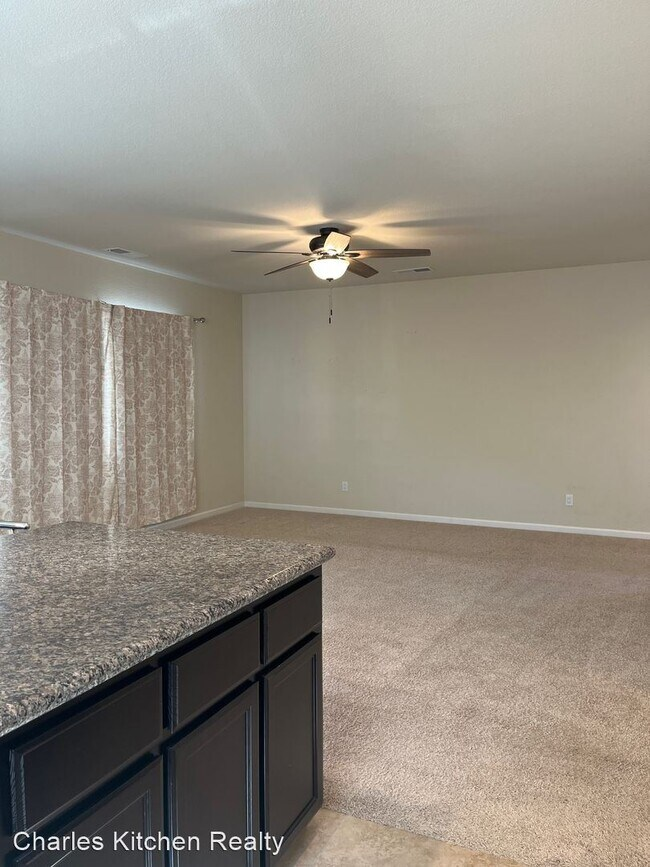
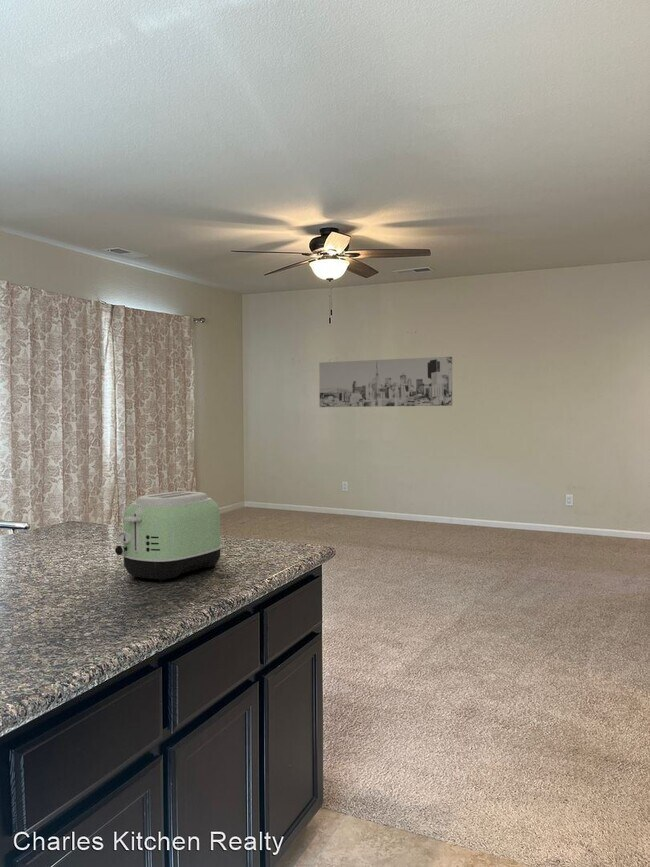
+ toaster [114,490,223,582]
+ wall art [318,356,453,408]
